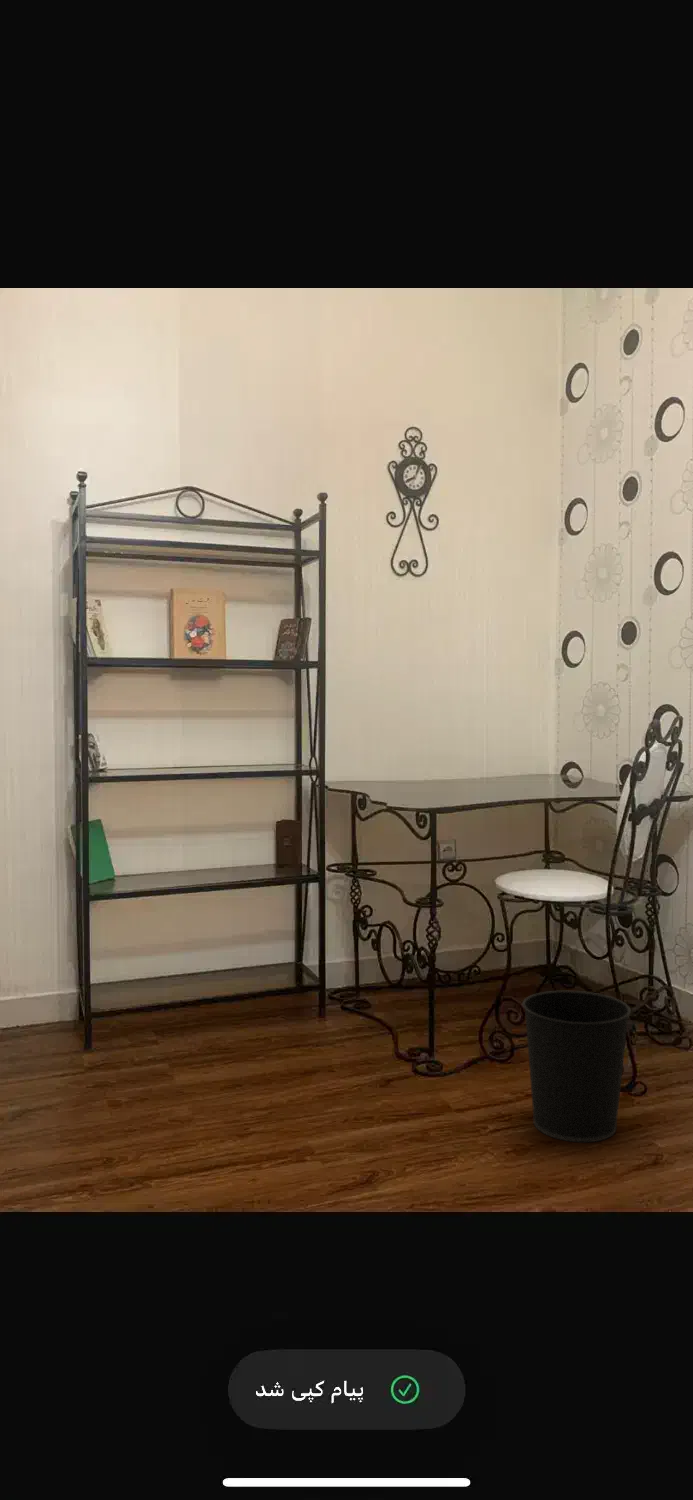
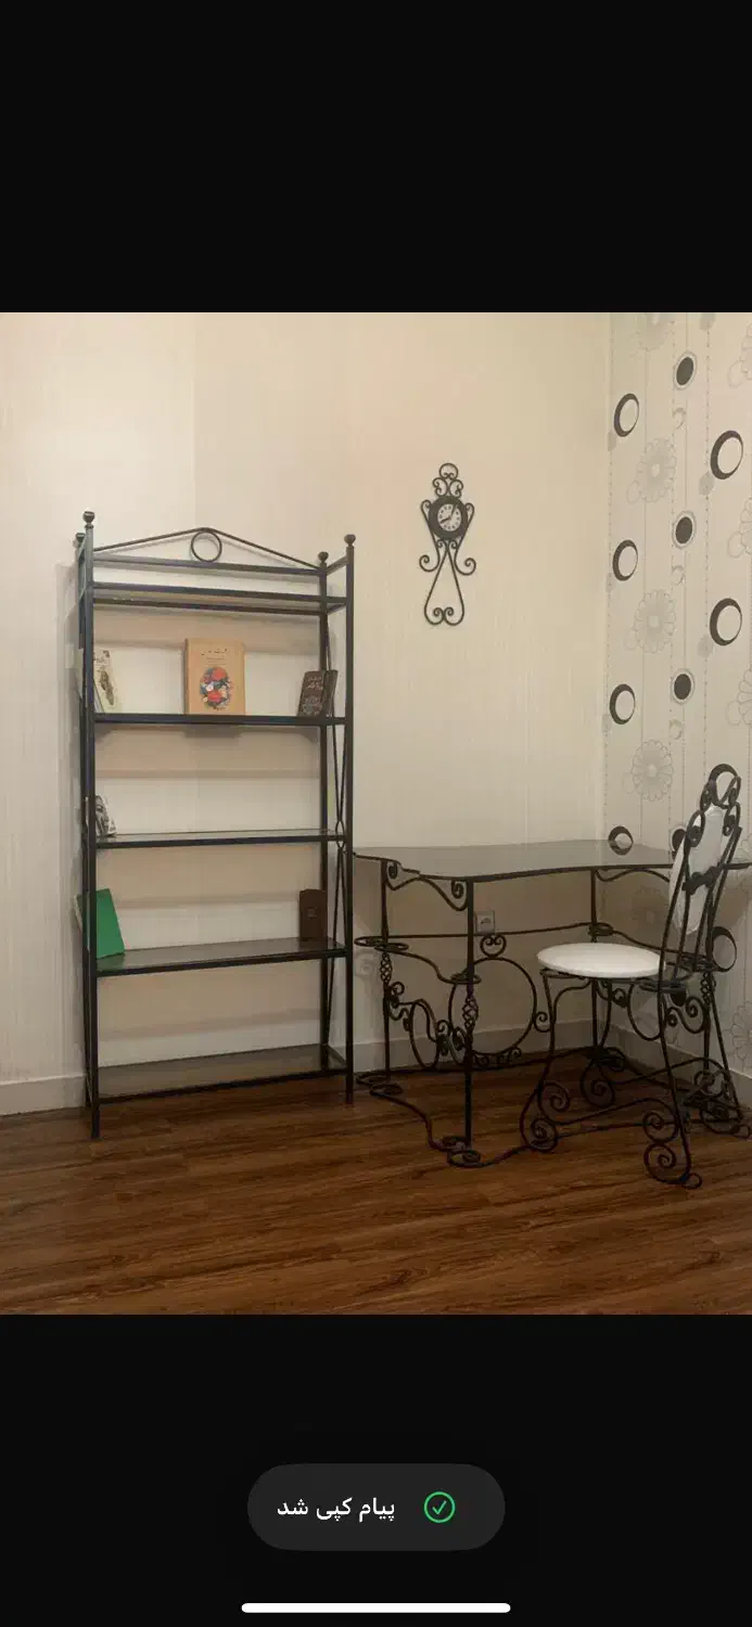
- wastebasket [522,990,632,1143]
